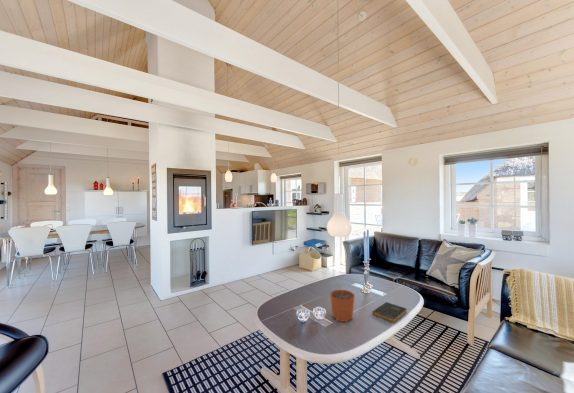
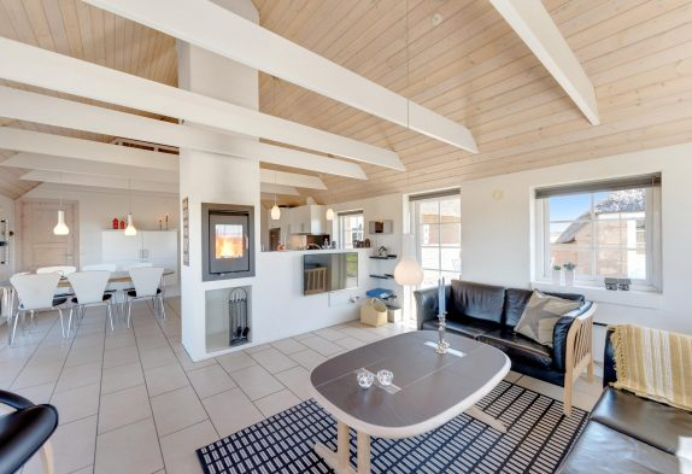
- book [372,301,408,324]
- plant pot [329,282,356,323]
